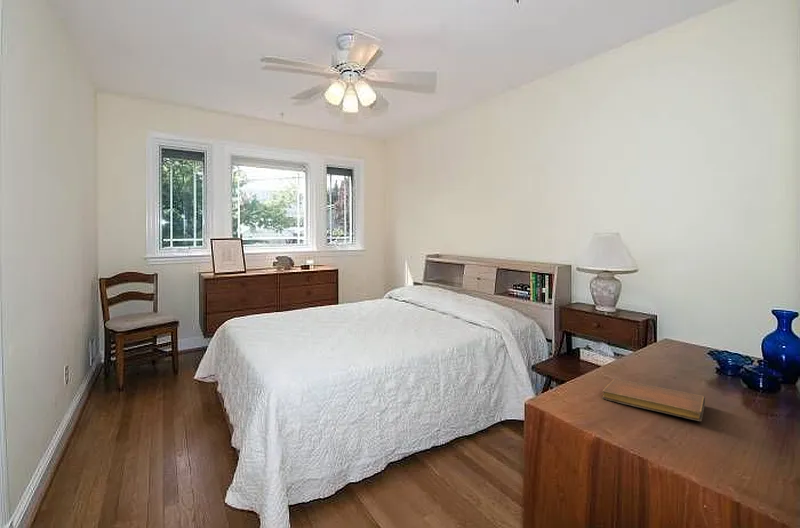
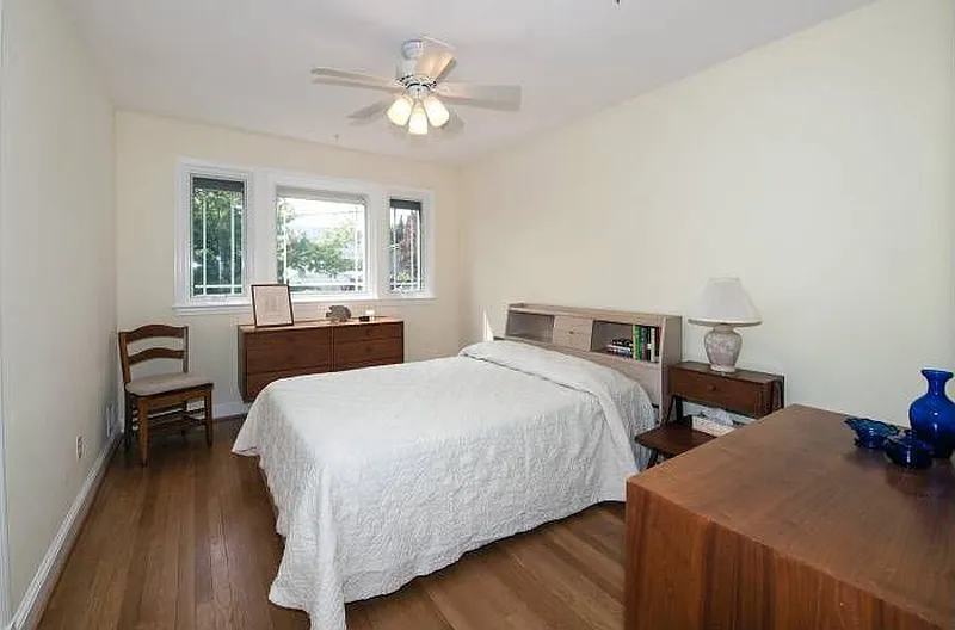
- notebook [601,378,706,422]
